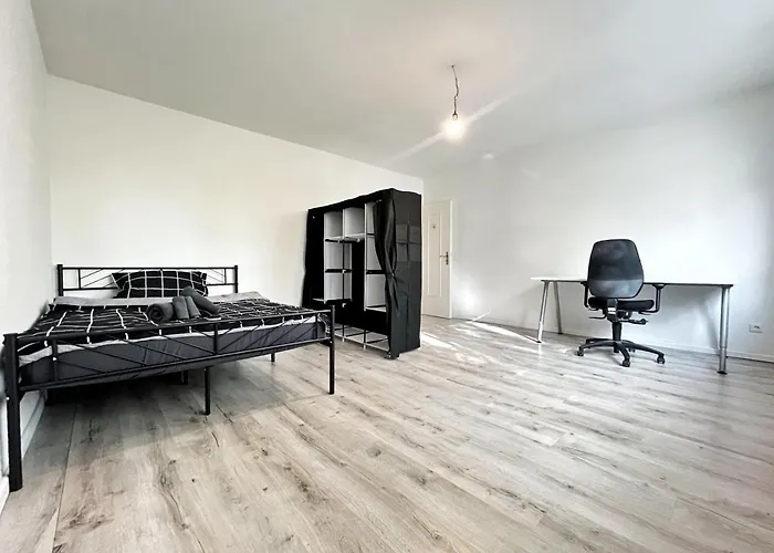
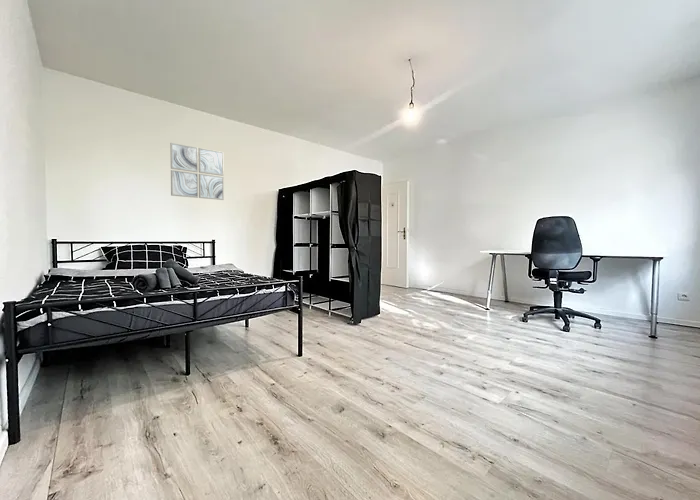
+ wall art [169,142,225,201]
